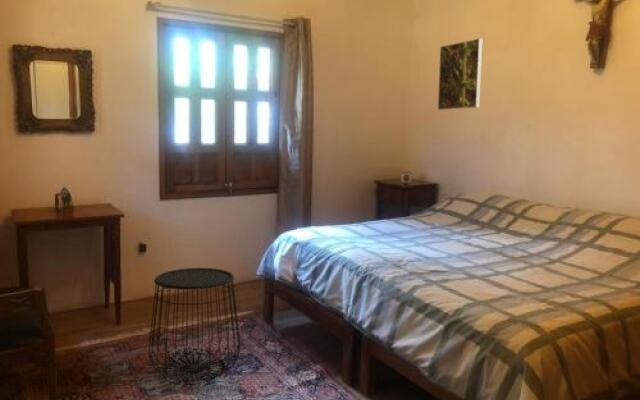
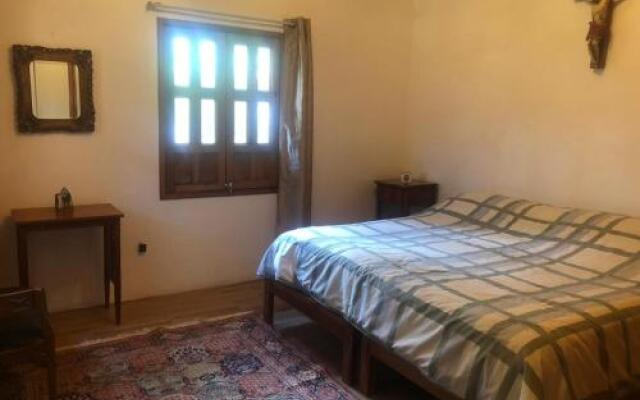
- side table [148,267,241,383]
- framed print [437,37,483,111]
